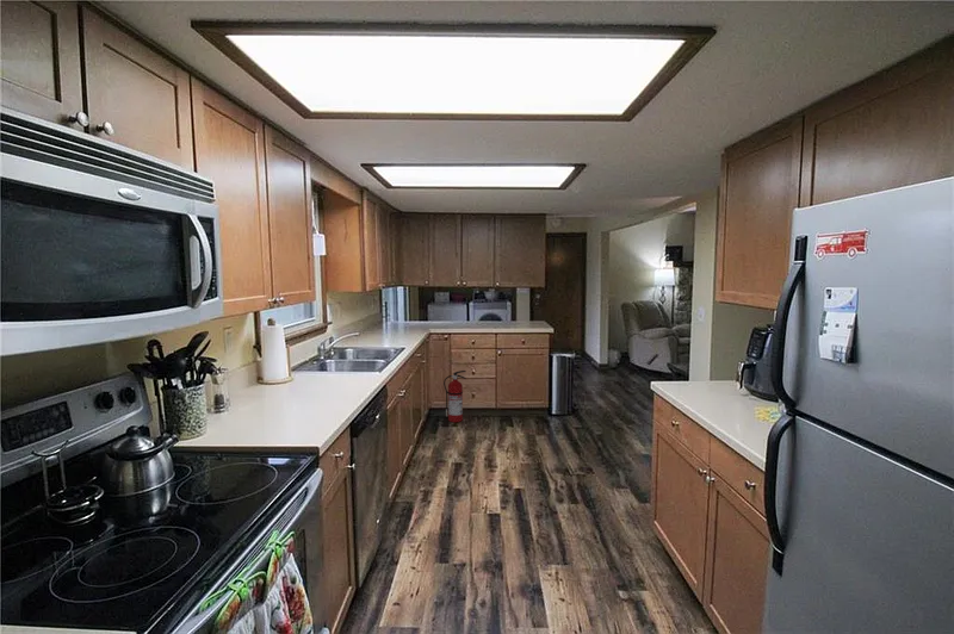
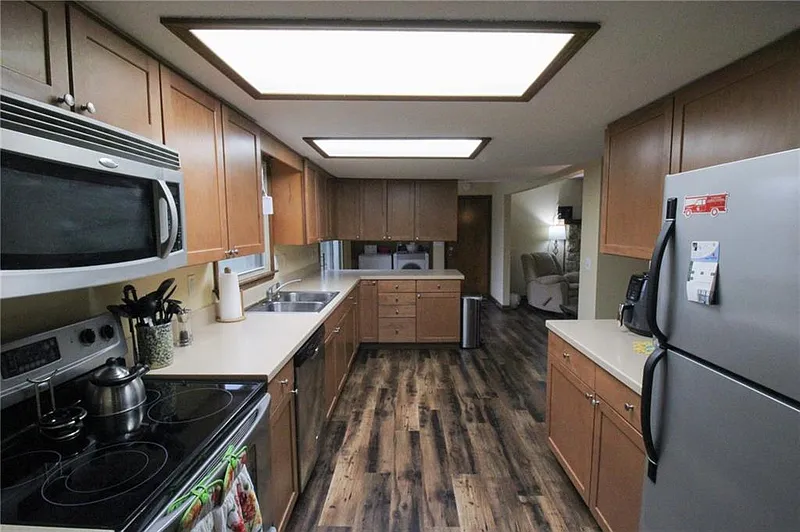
- fire extinguisher [442,369,467,423]
